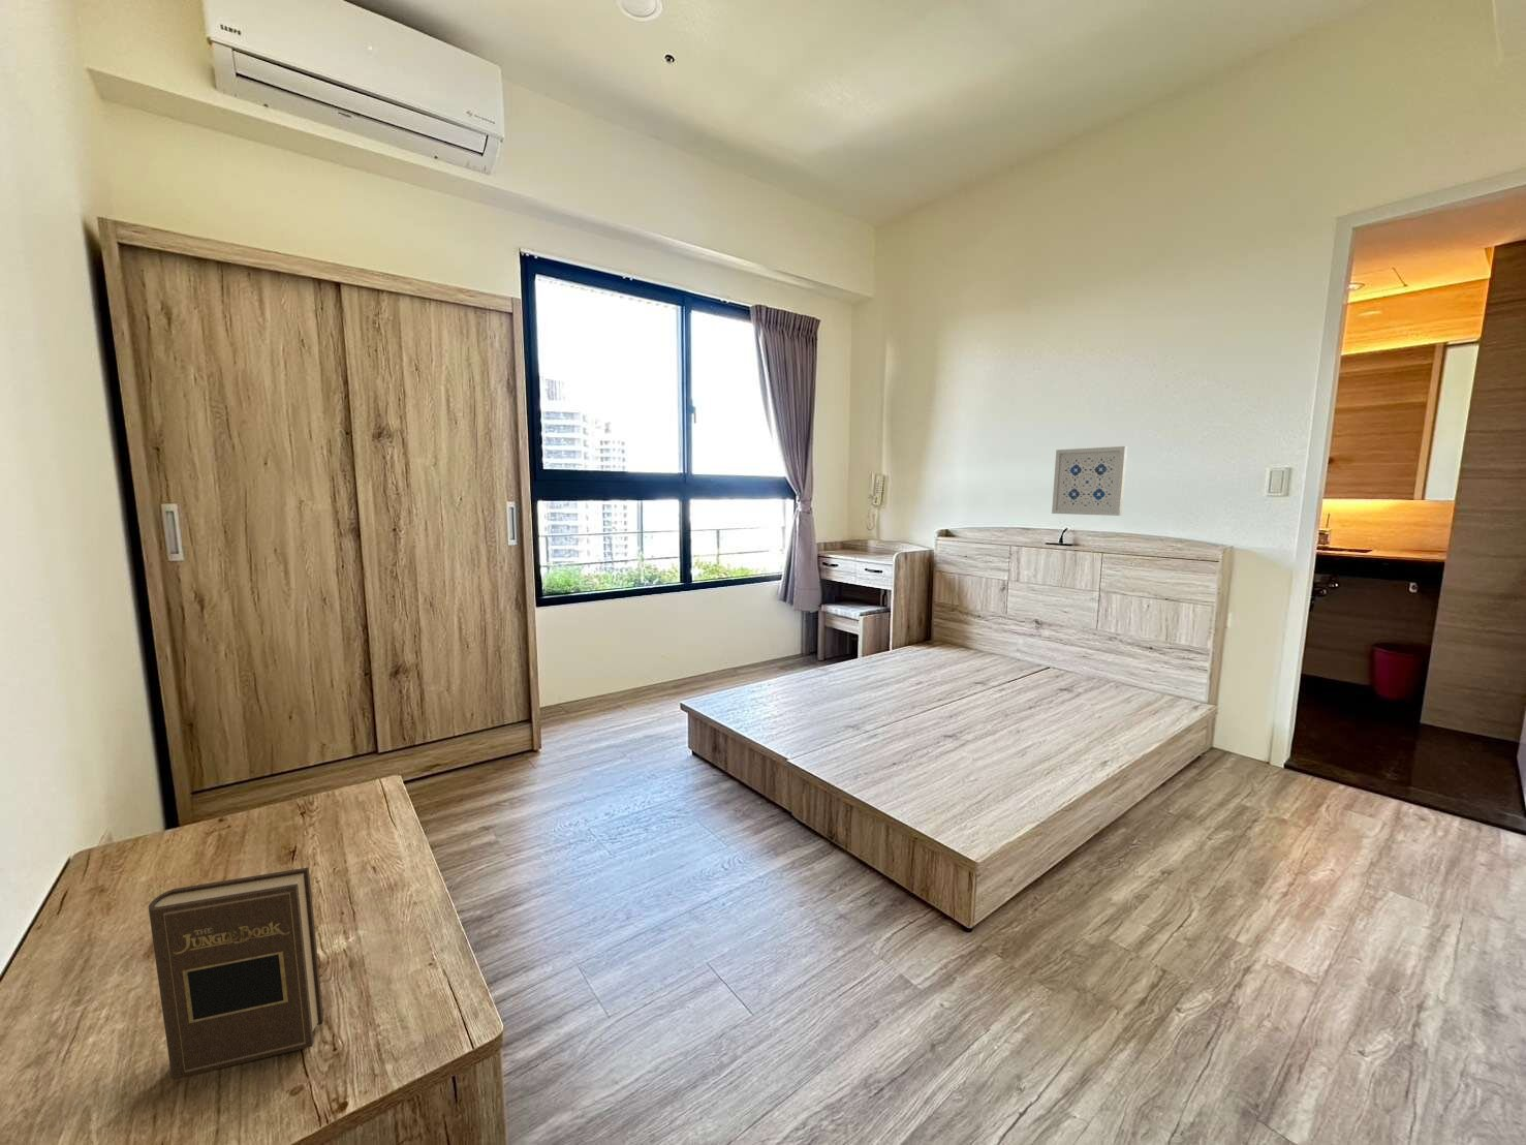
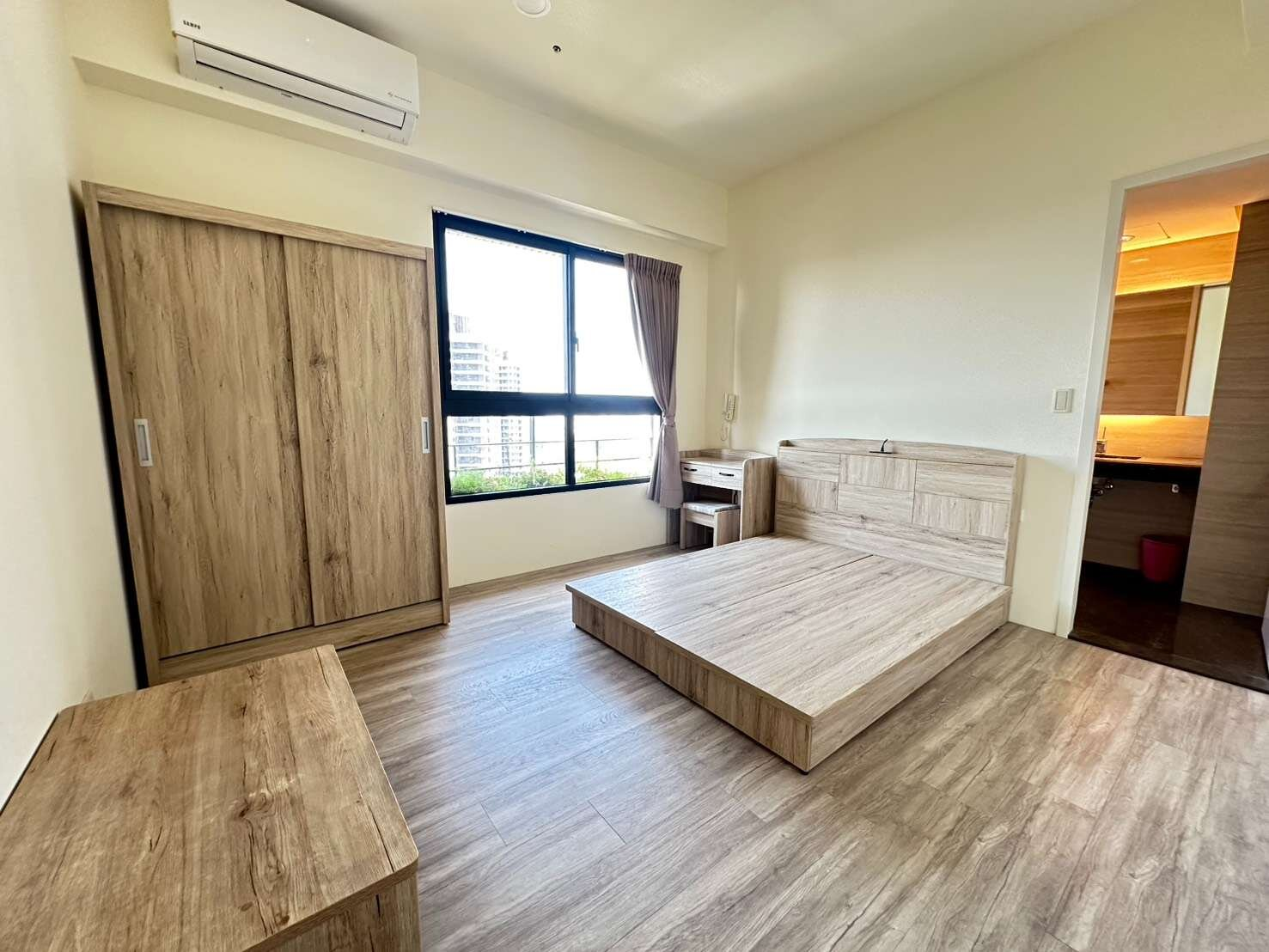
- book [148,866,325,1080]
- wall art [1051,445,1128,517]
